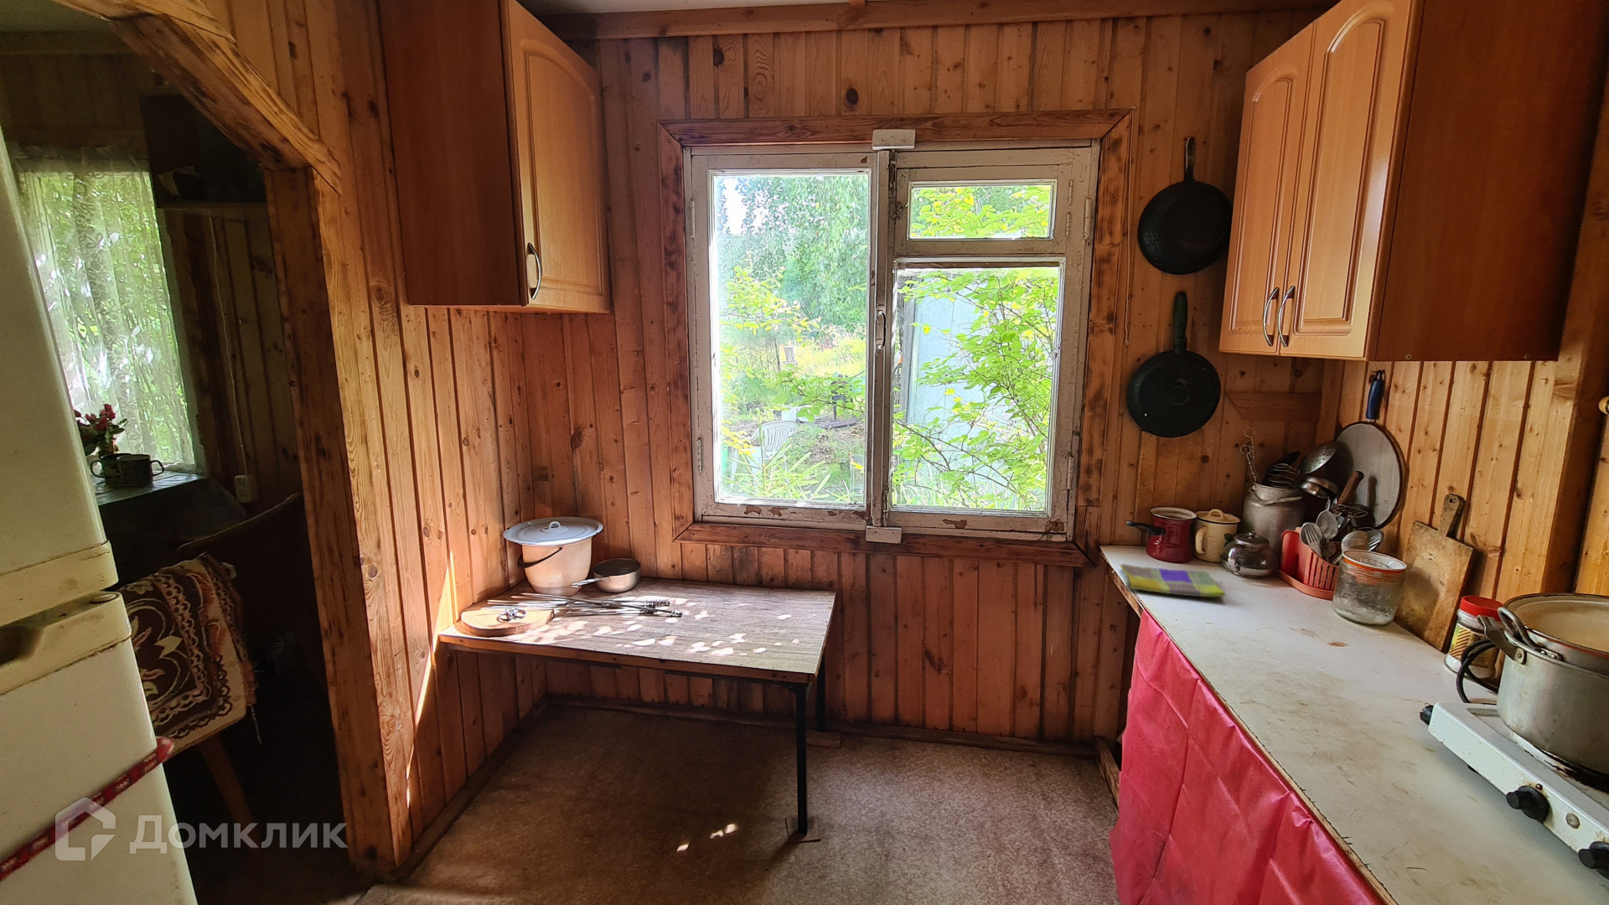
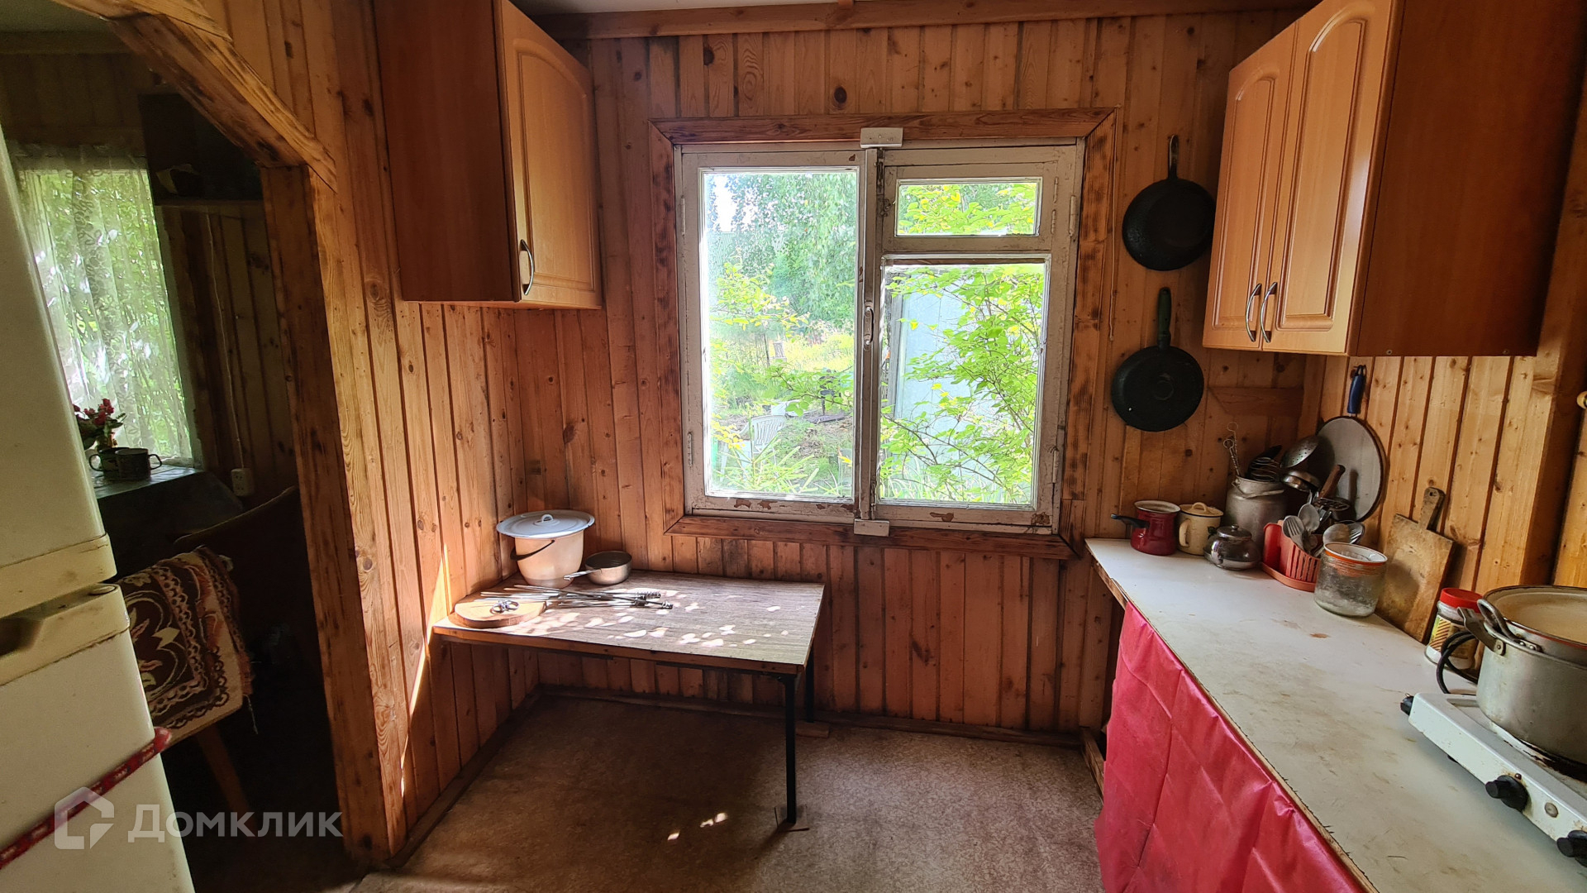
- dish towel [1118,564,1226,598]
